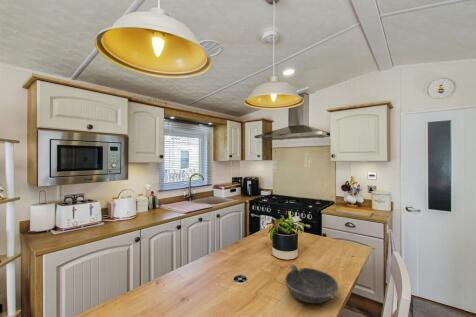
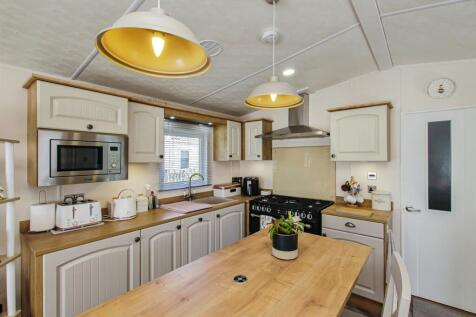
- bowl [284,264,339,304]
